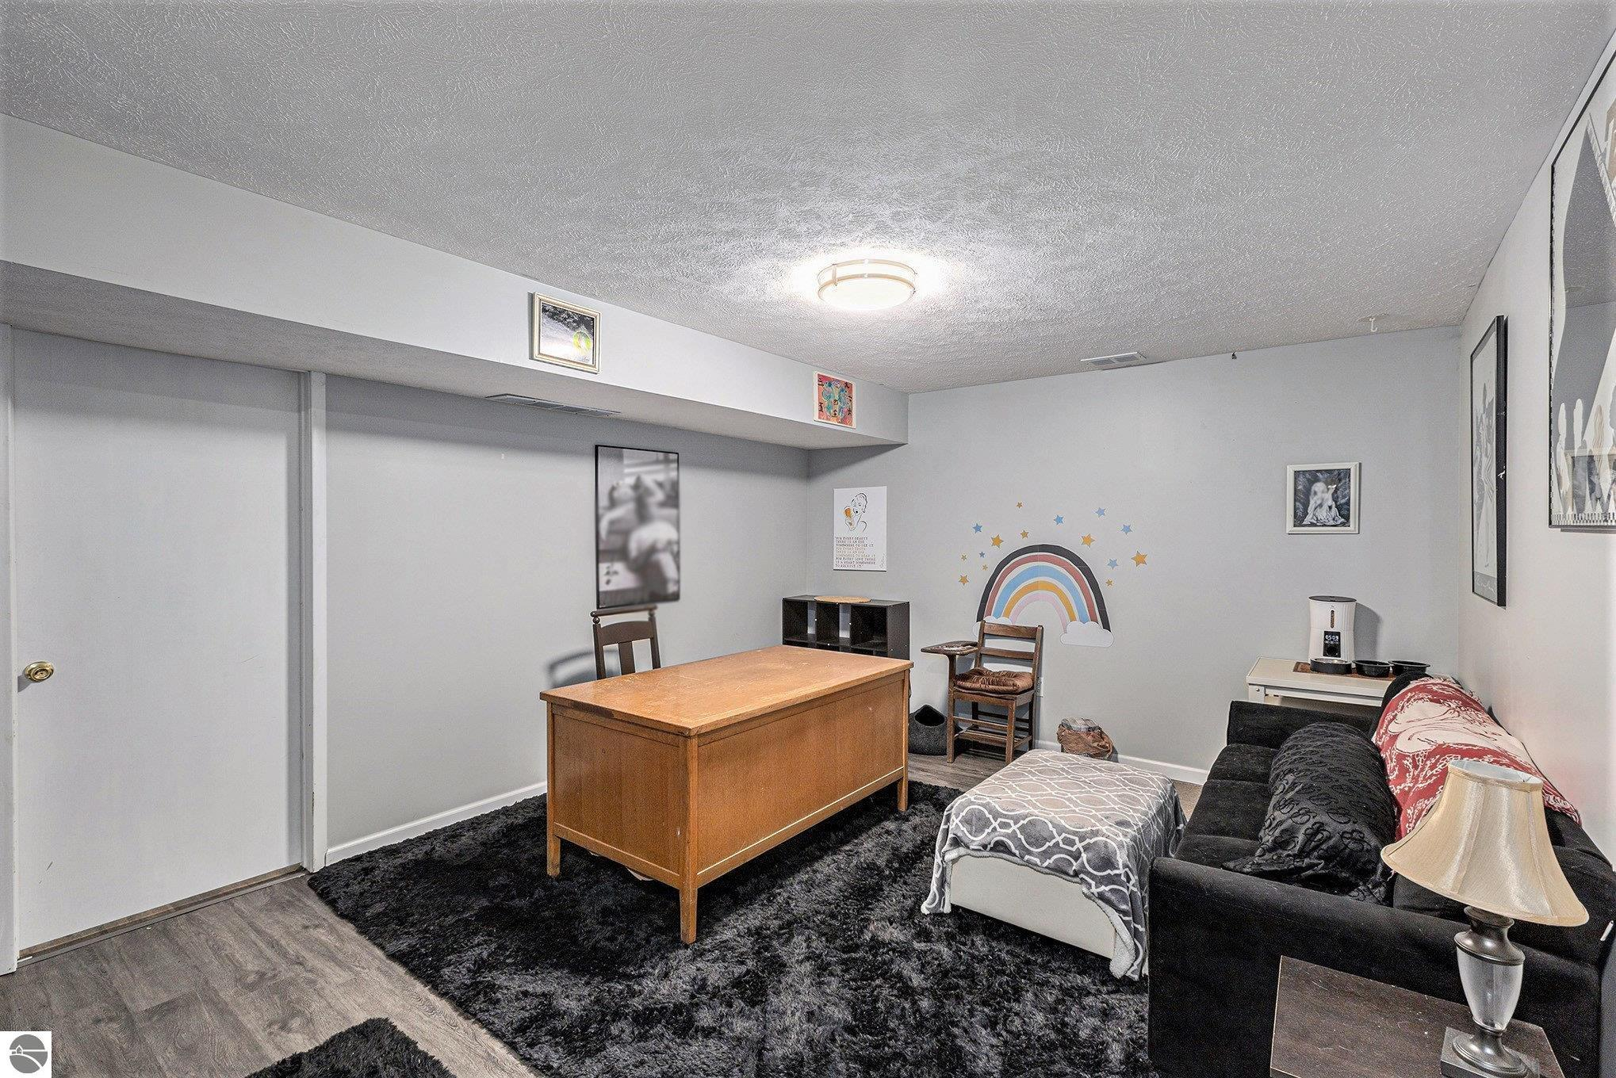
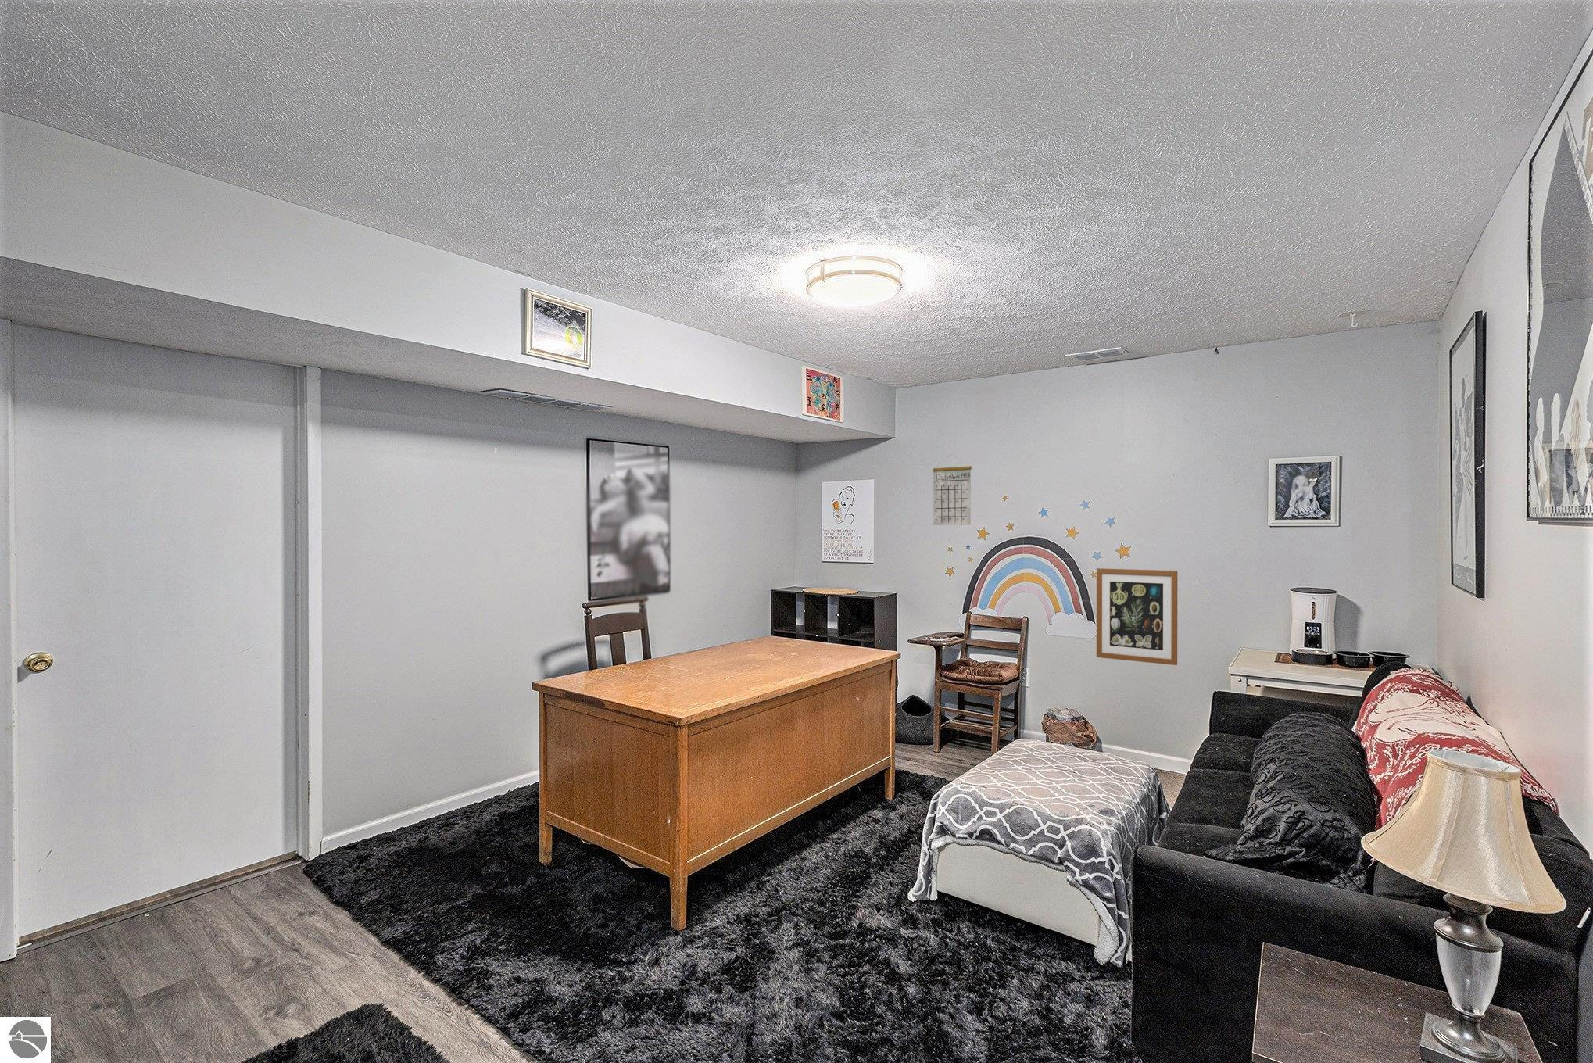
+ calendar [932,453,973,526]
+ wall art [1096,567,1178,666]
